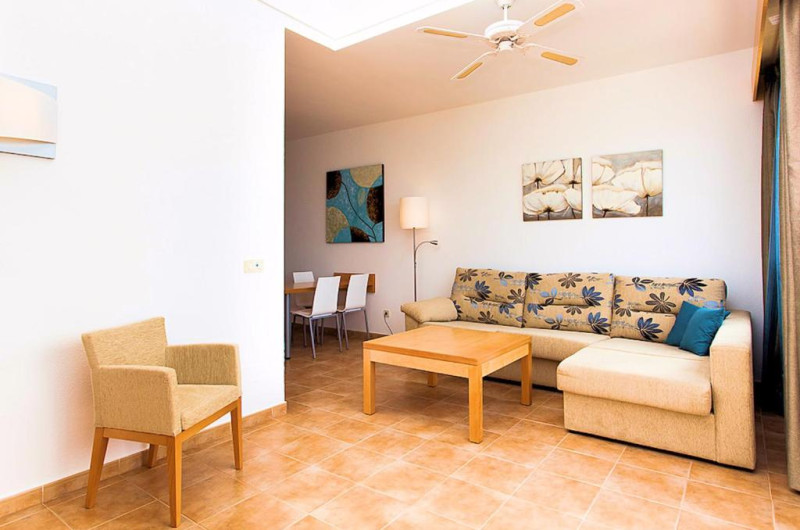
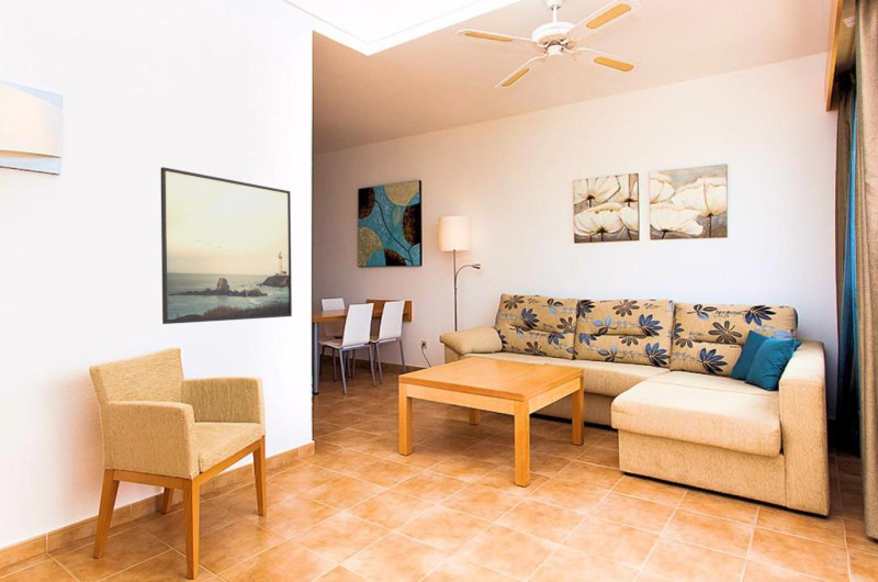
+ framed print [159,166,293,325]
